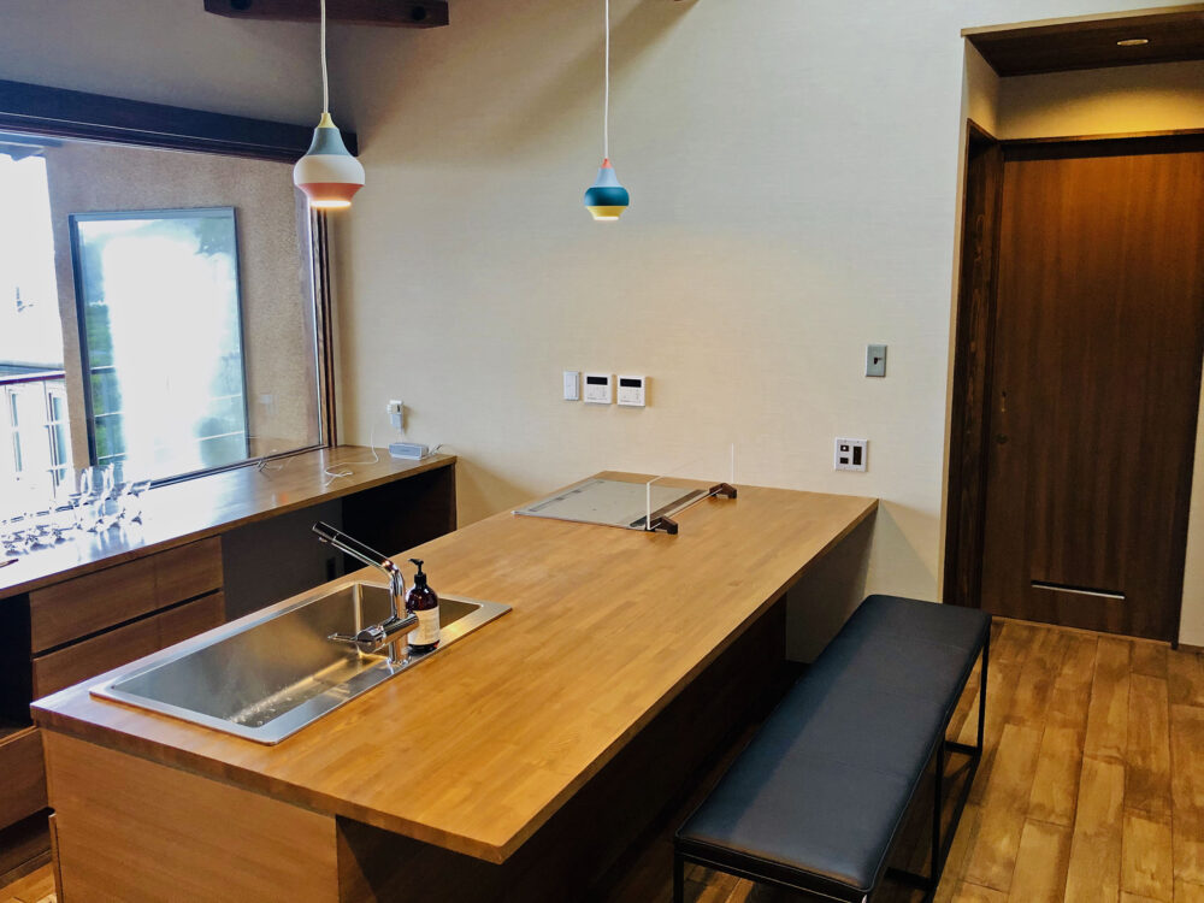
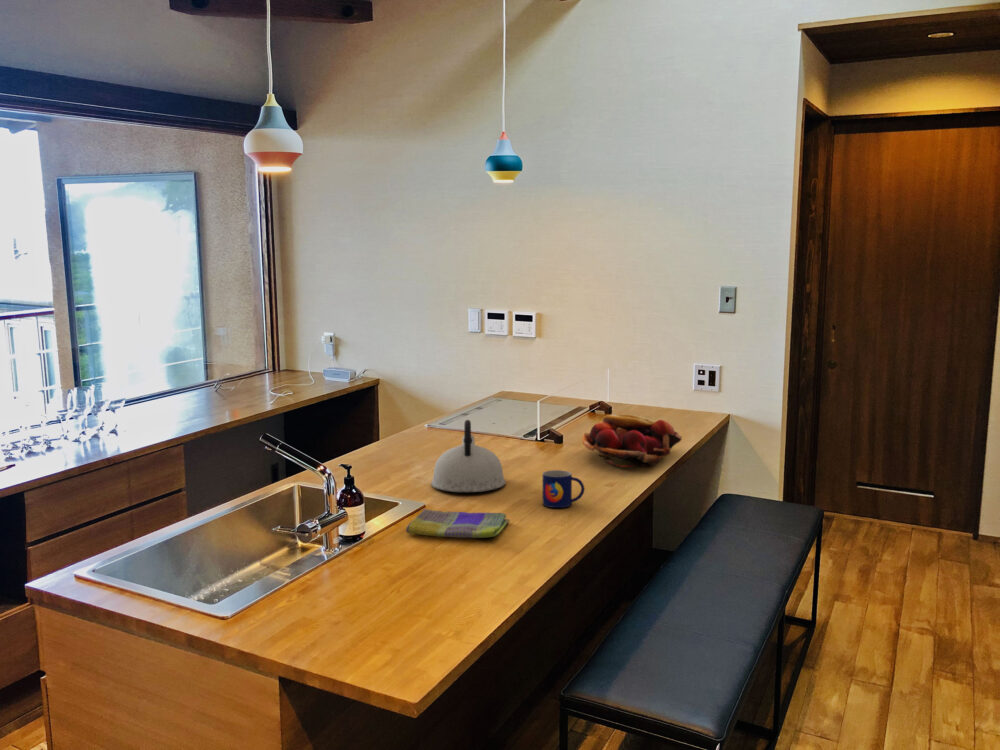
+ kettle [430,419,507,493]
+ dish towel [405,508,511,539]
+ fruit basket [582,414,683,468]
+ mug [542,469,585,509]
